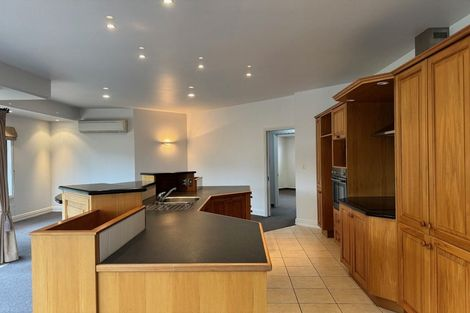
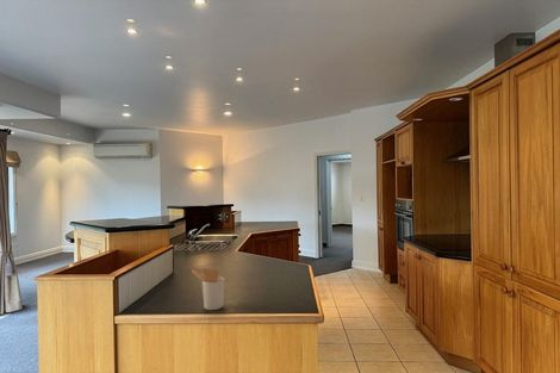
+ utensil holder [191,267,225,311]
